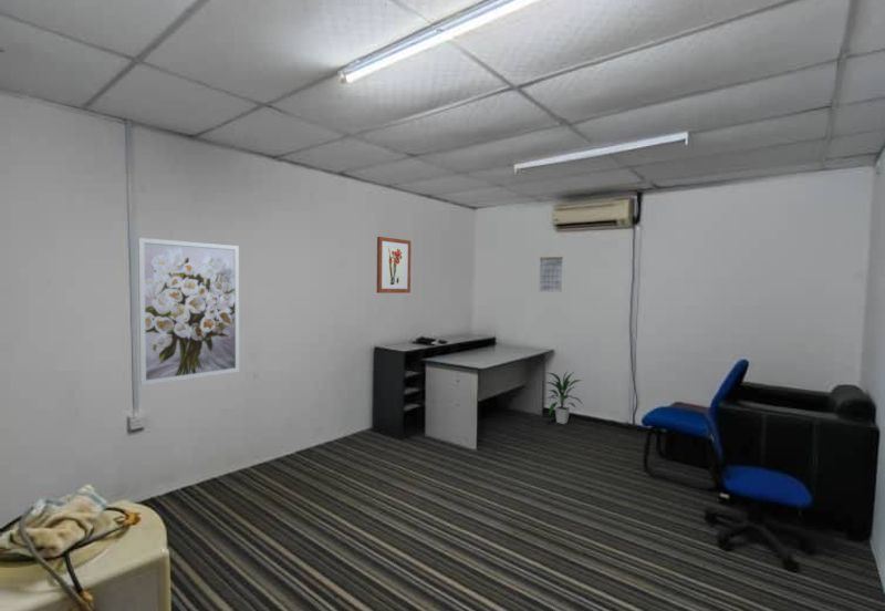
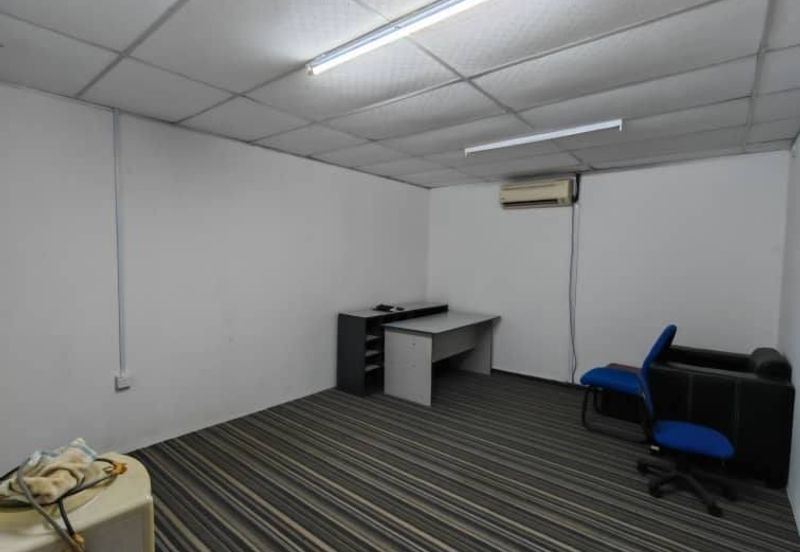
- wall art [137,237,240,386]
- calendar [539,250,564,293]
- wall art [376,236,412,294]
- indoor plant [542,370,584,425]
